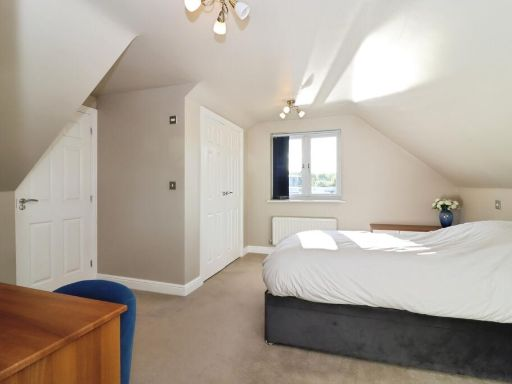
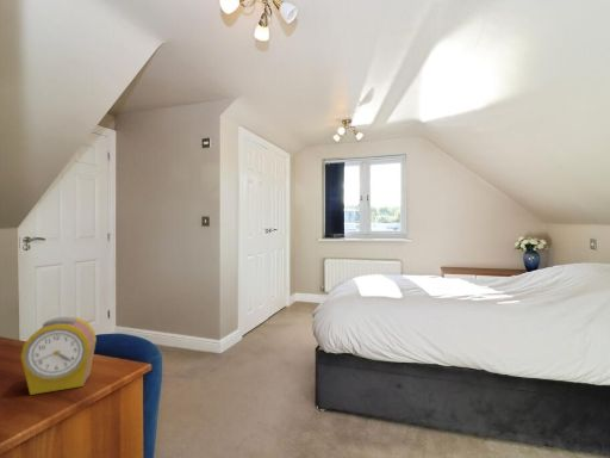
+ alarm clock [19,316,98,396]
